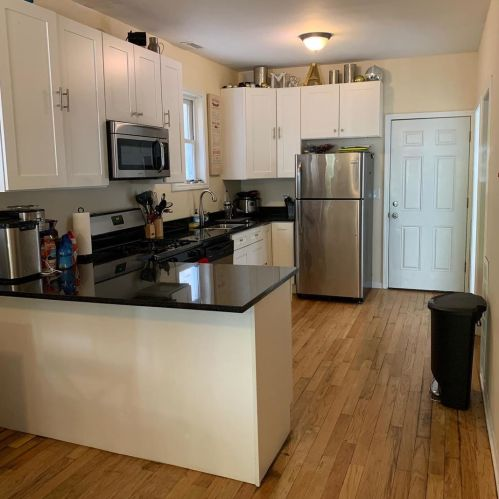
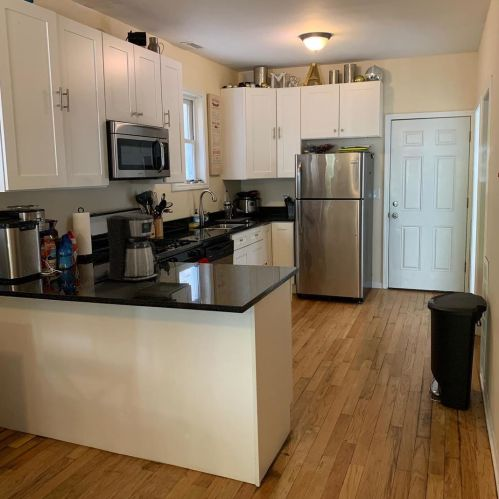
+ coffee maker [99,213,159,283]
